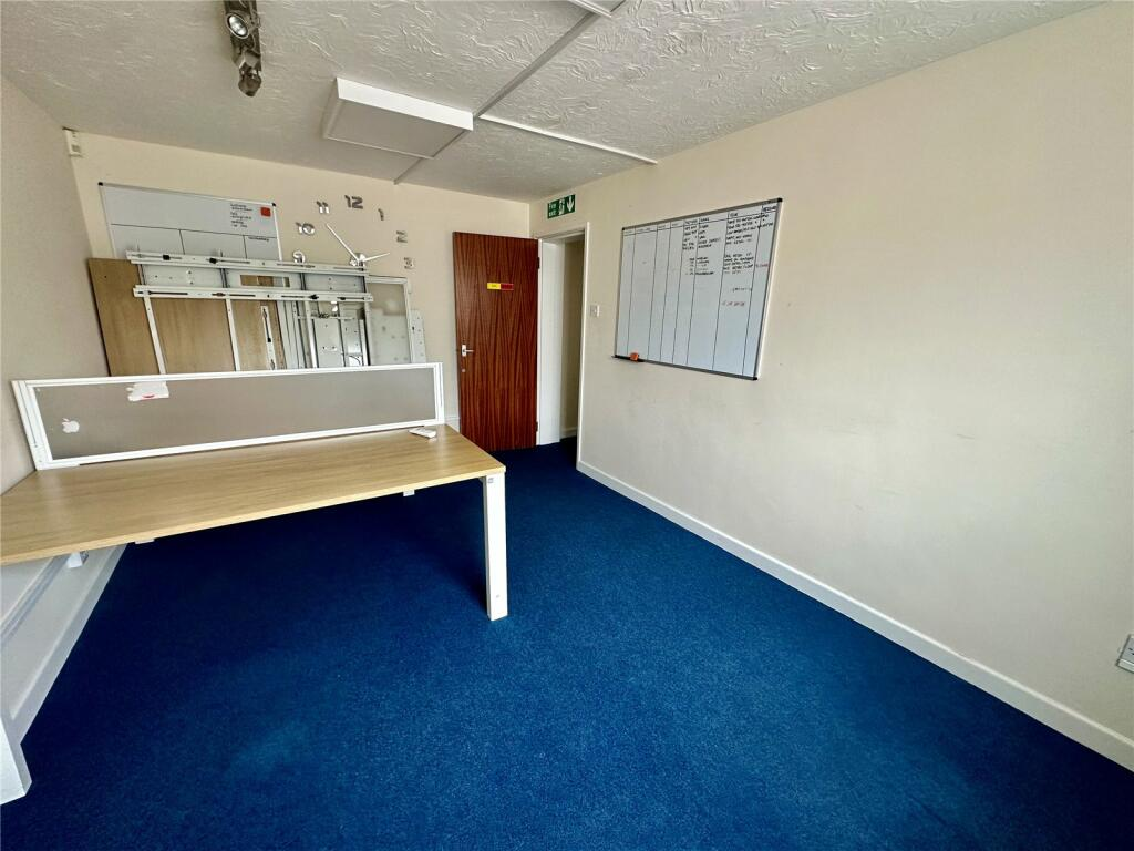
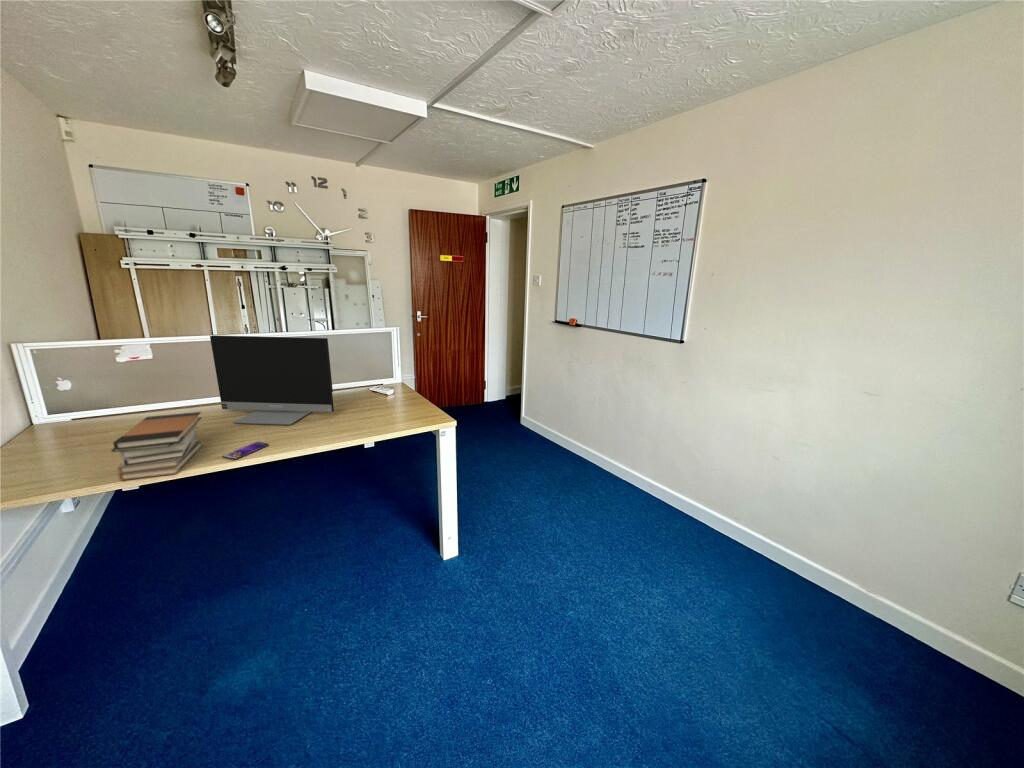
+ monitor [209,334,335,426]
+ book stack [110,411,204,481]
+ smartphone [221,441,270,460]
